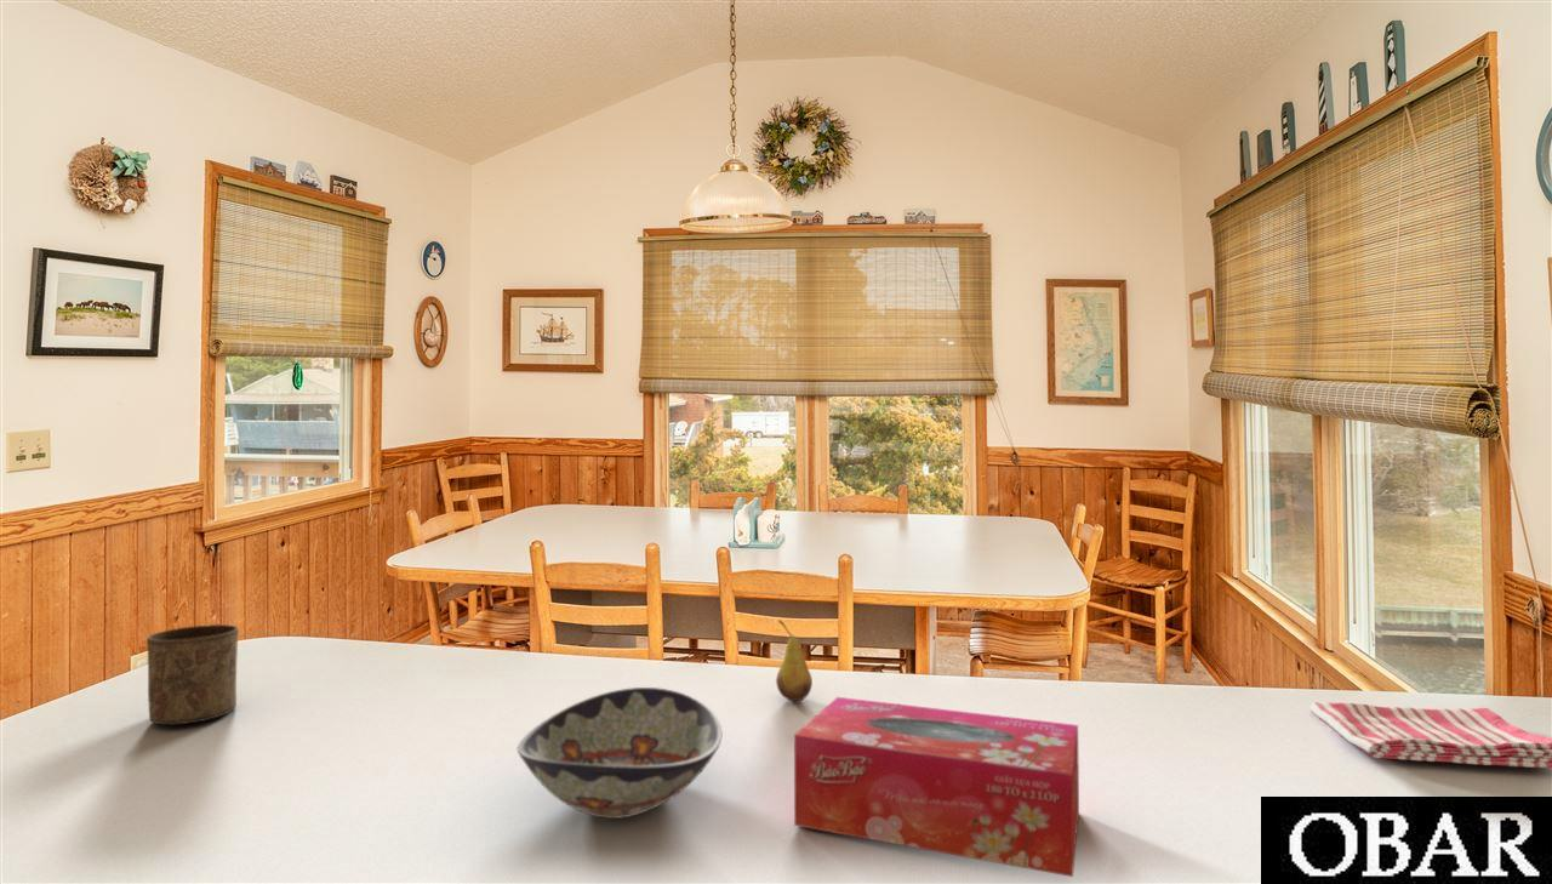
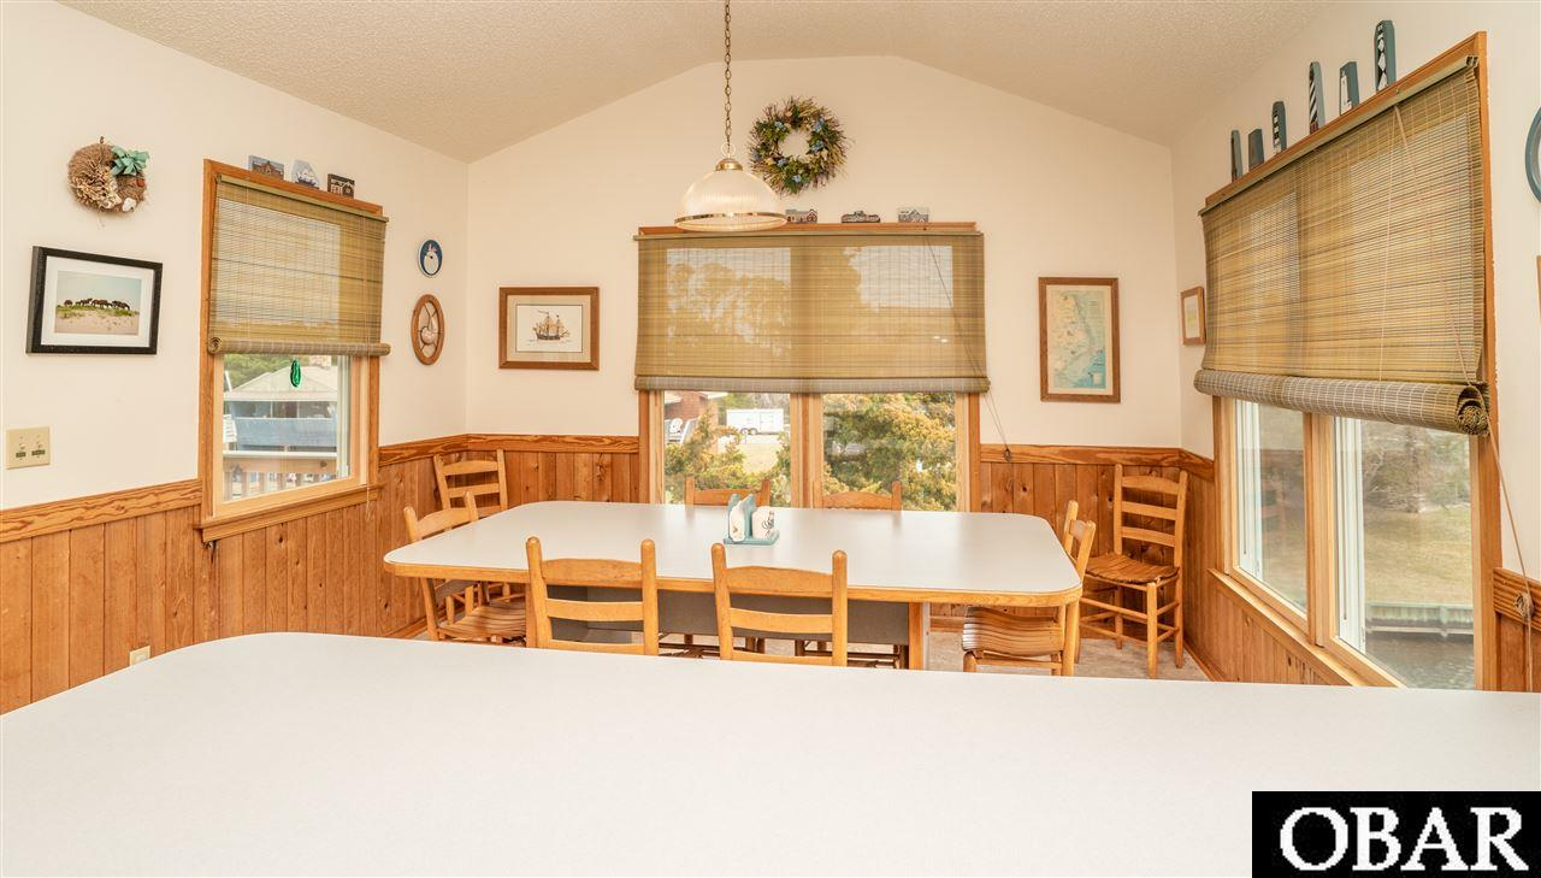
- cup [146,623,240,726]
- fruit [775,620,814,702]
- tissue box [793,696,1080,878]
- dish towel [1308,701,1552,769]
- decorative bowl [517,686,723,820]
